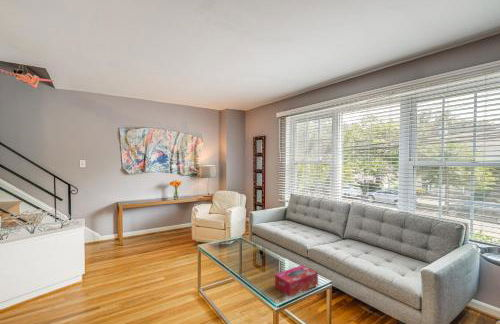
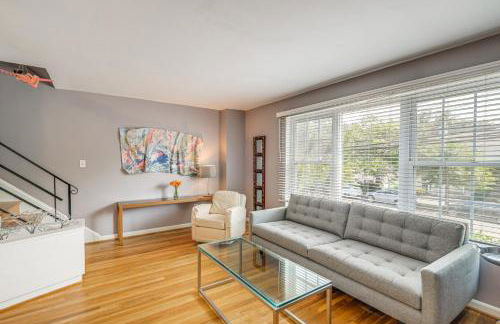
- tissue box [274,264,319,297]
